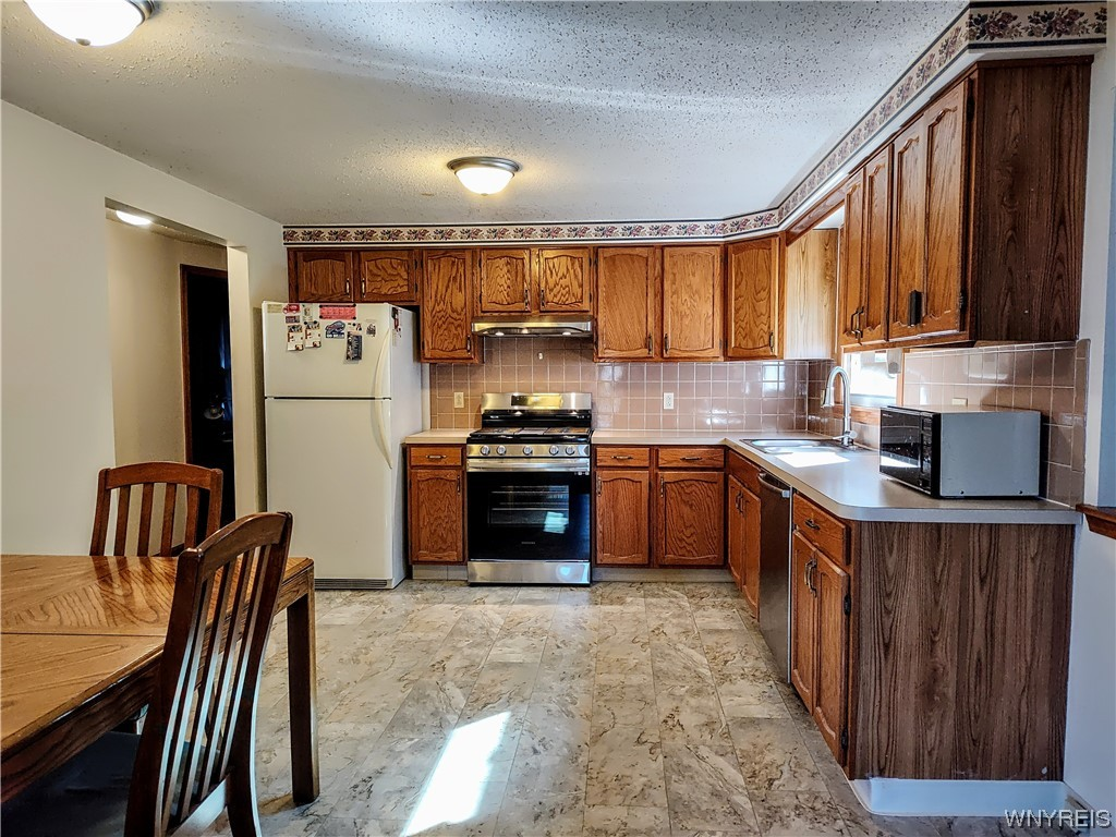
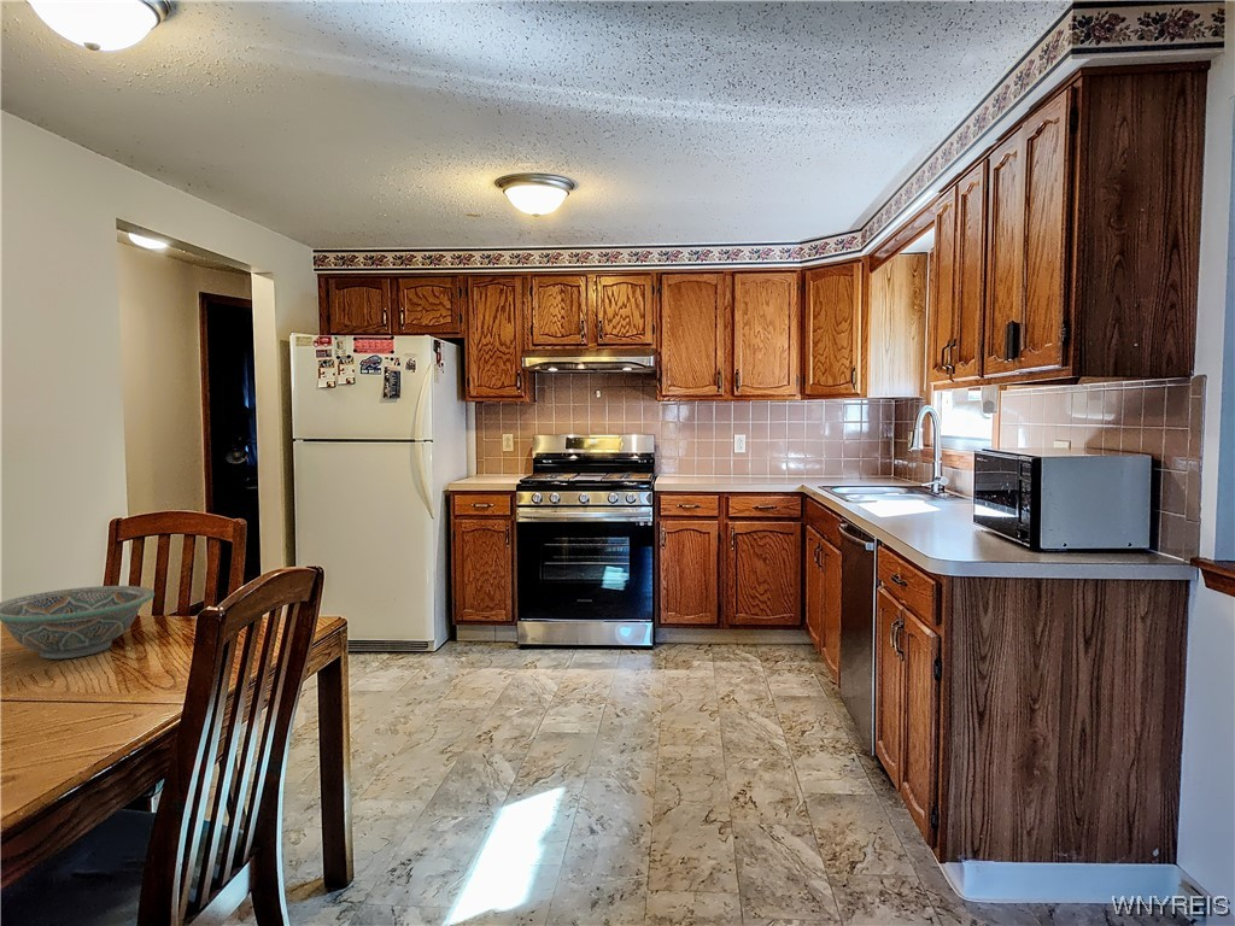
+ decorative bowl [0,585,156,661]
